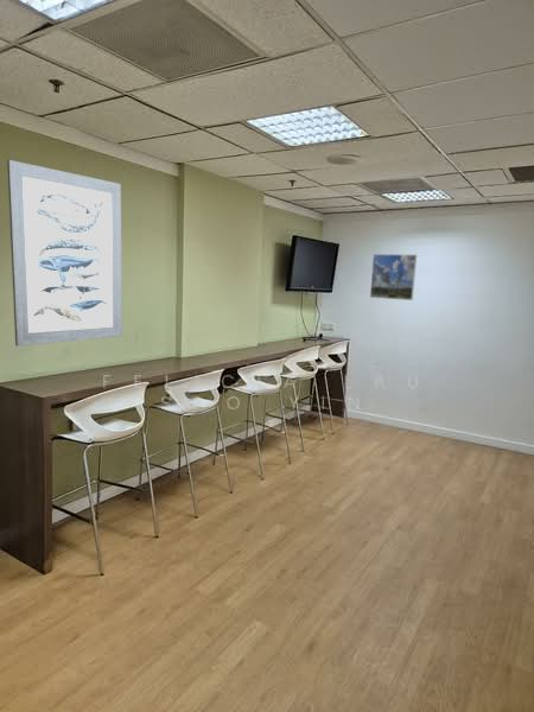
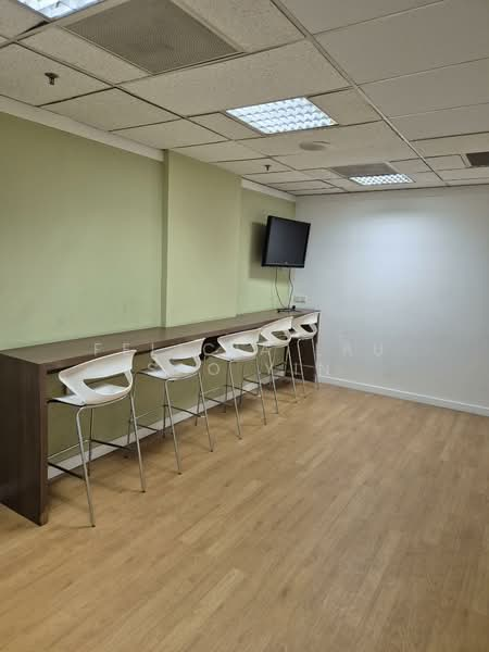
- wall art [6,159,123,348]
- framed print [369,253,418,301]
